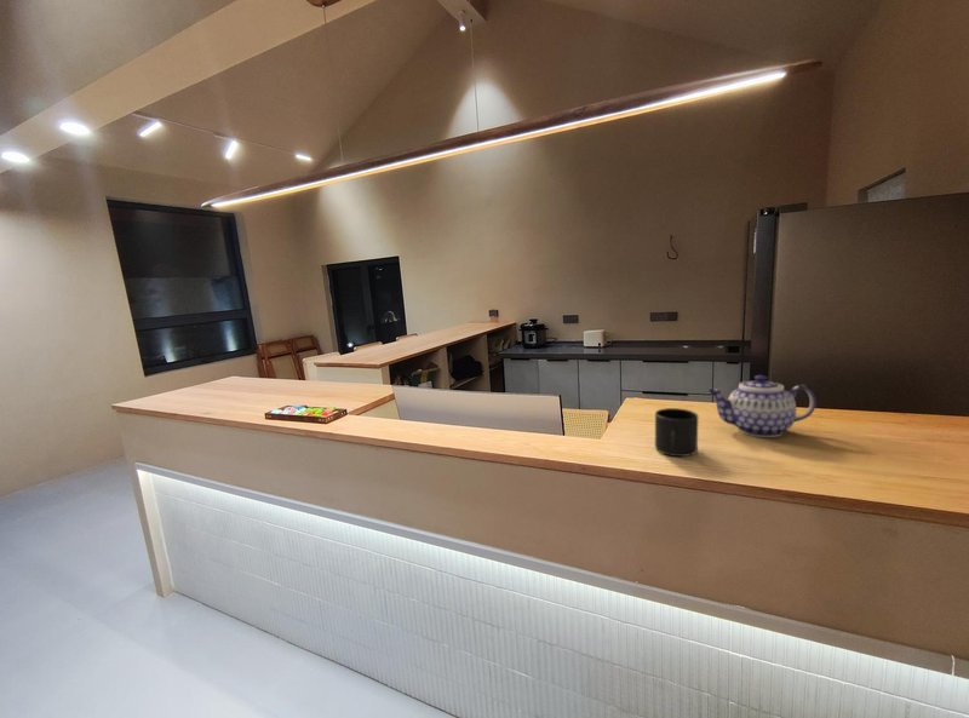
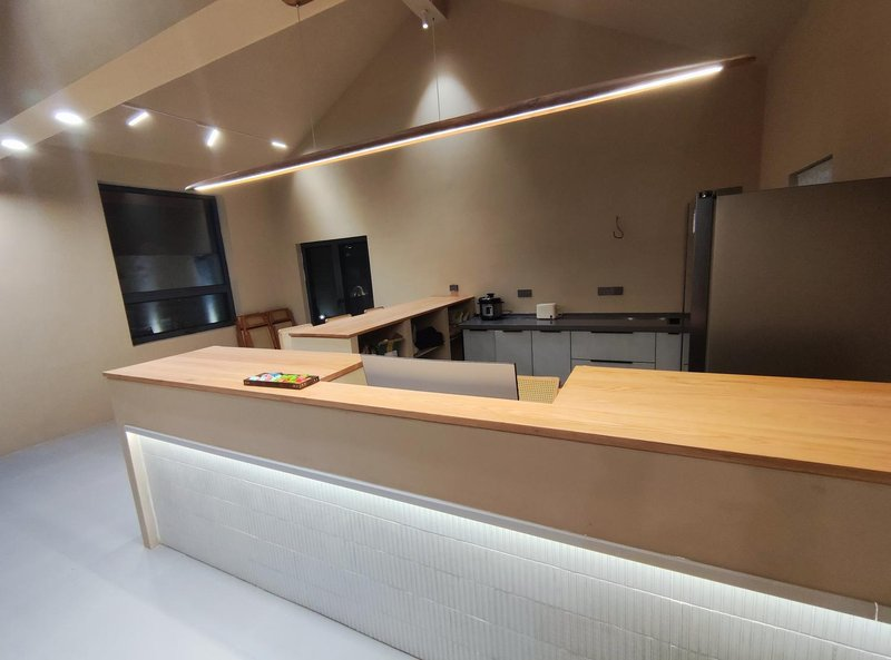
- teapot [707,374,818,438]
- mug [654,407,699,458]
